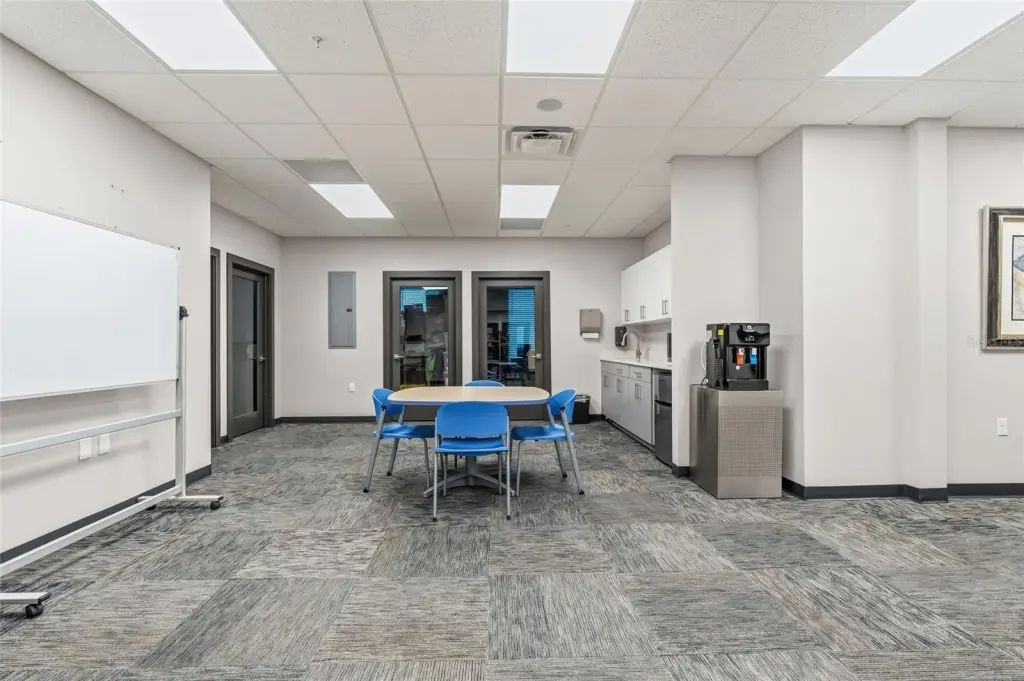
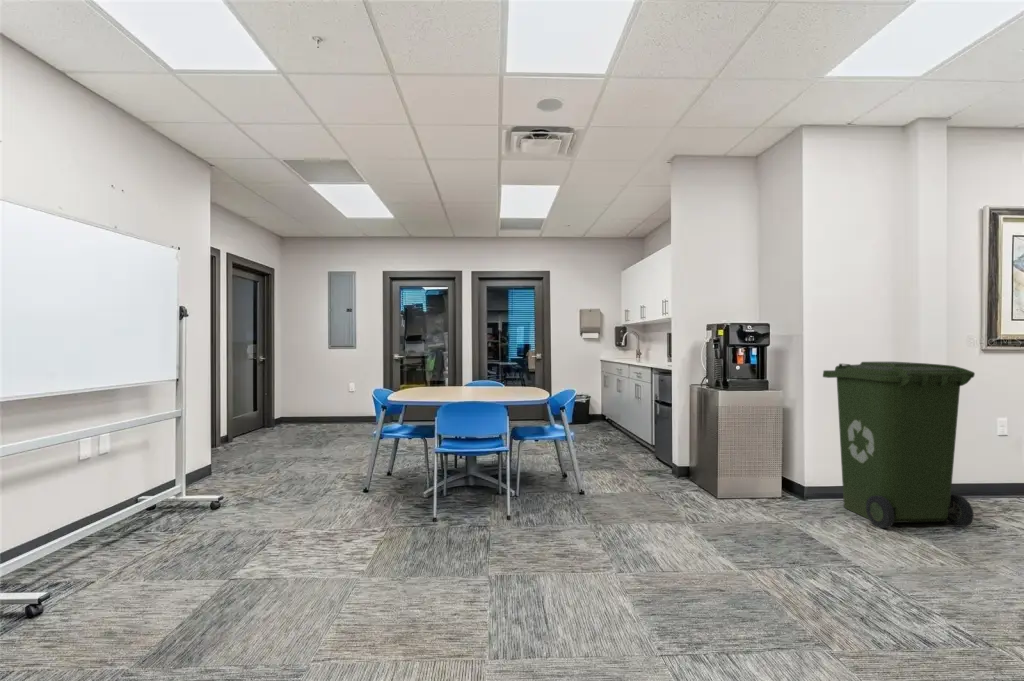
+ trash bin [822,361,976,529]
